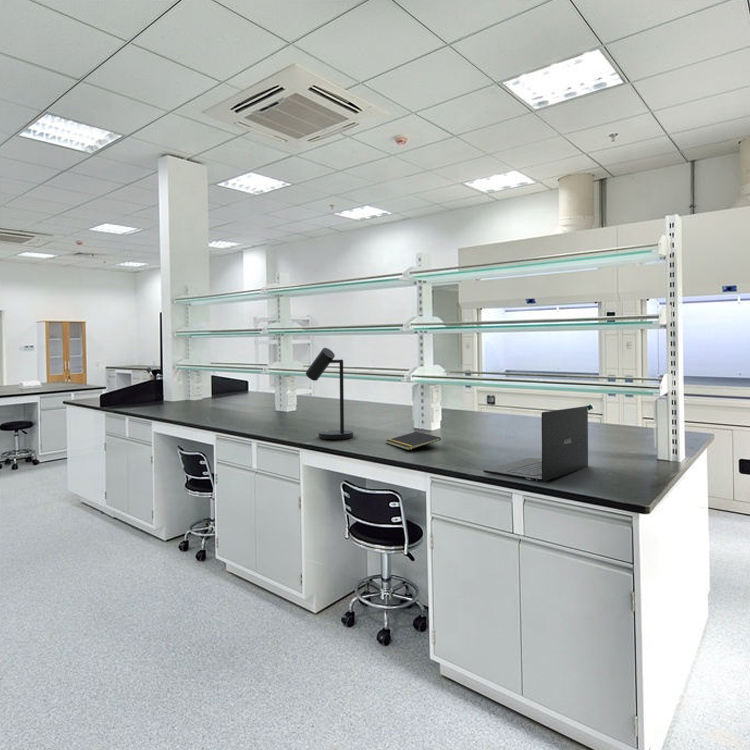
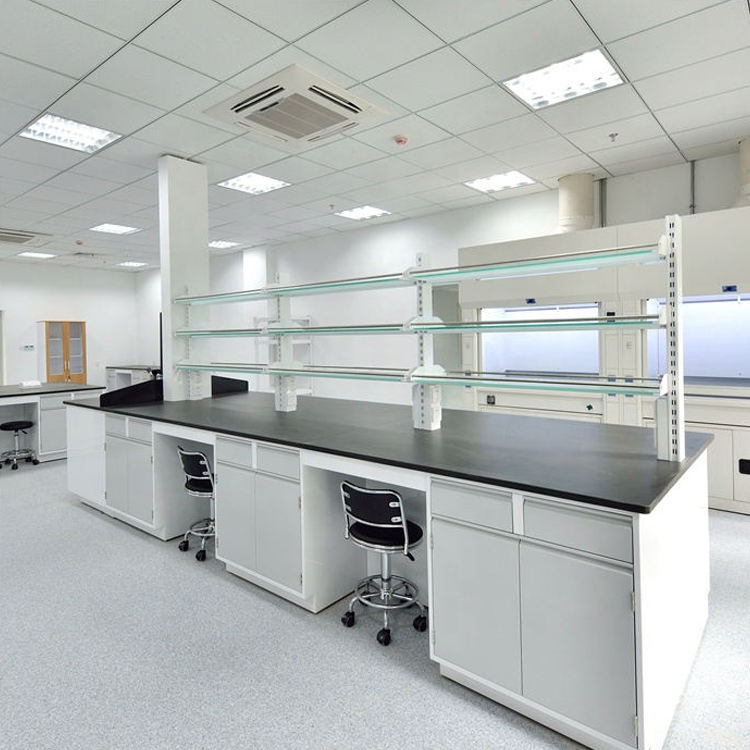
- laptop [482,405,589,483]
- notepad [385,431,442,451]
- desk lamp [305,347,354,440]
